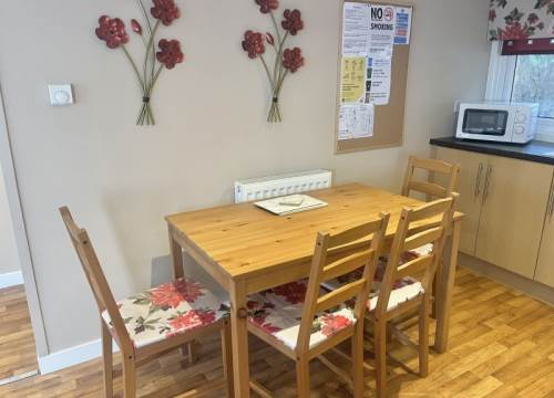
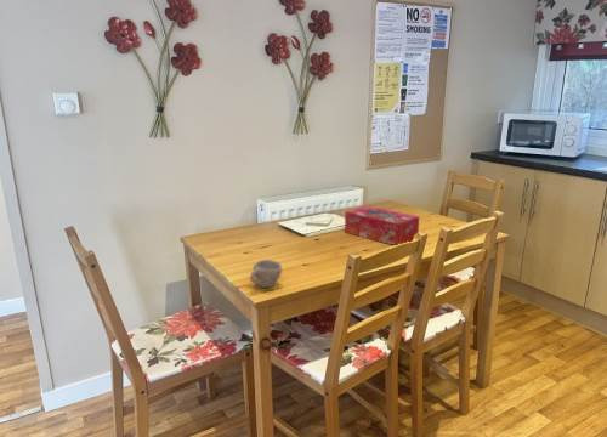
+ cup [249,259,283,289]
+ tissue box [344,204,420,246]
